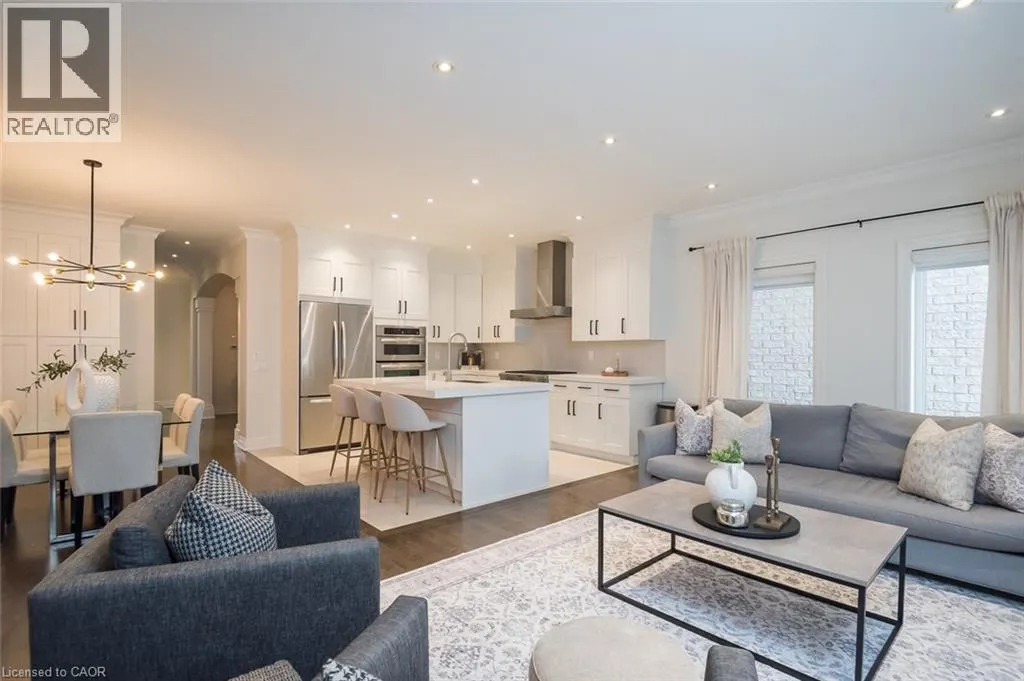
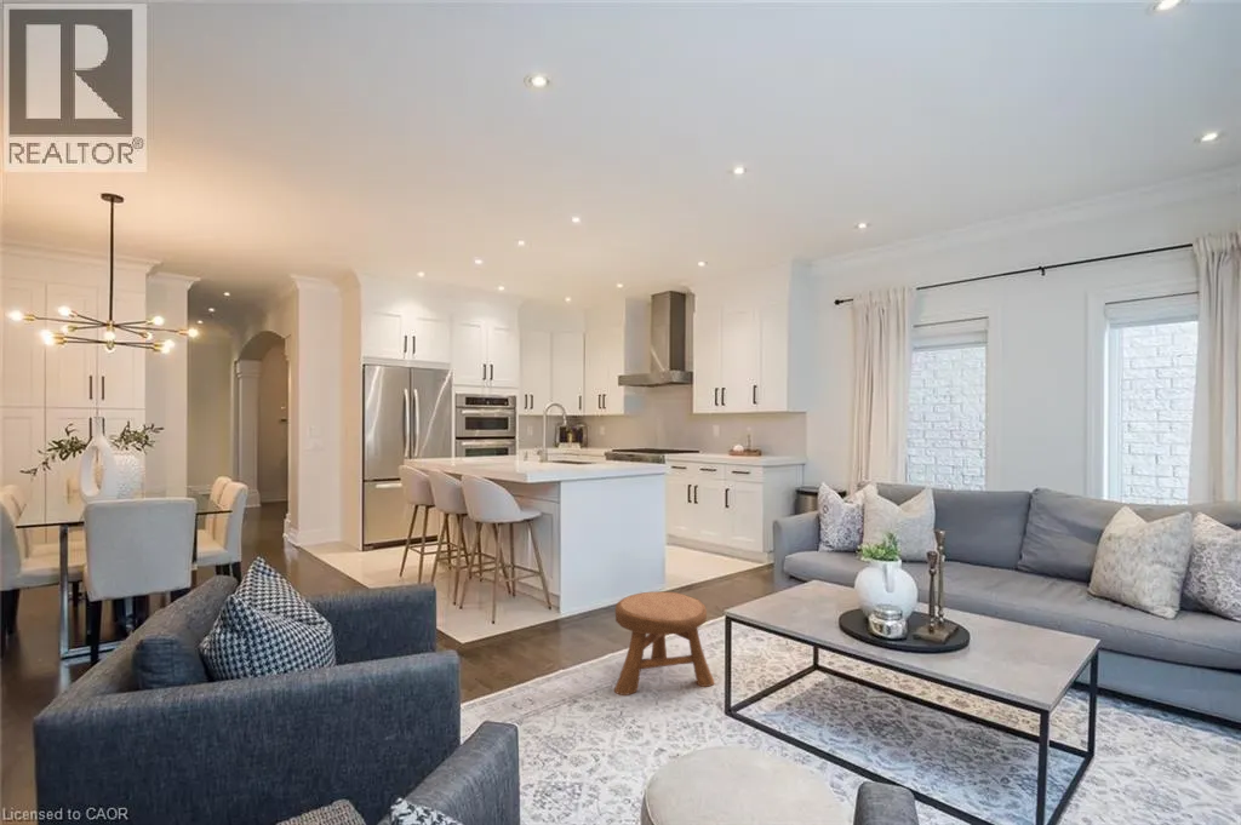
+ stool [613,590,716,697]
